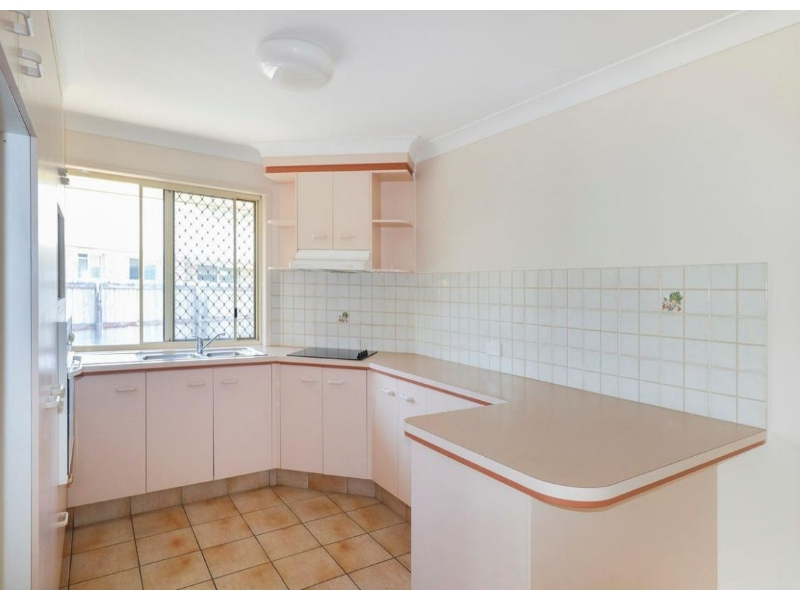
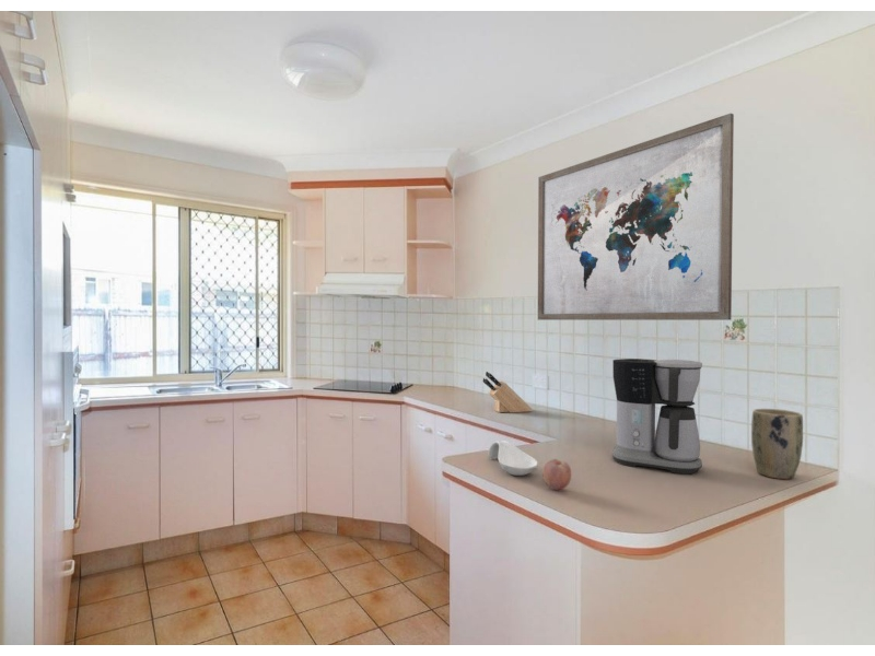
+ spoon rest [487,440,539,477]
+ knife block [482,371,534,413]
+ coffee maker [611,358,703,475]
+ plant pot [750,408,804,480]
+ fruit [542,458,572,491]
+ wall art [537,113,735,321]
